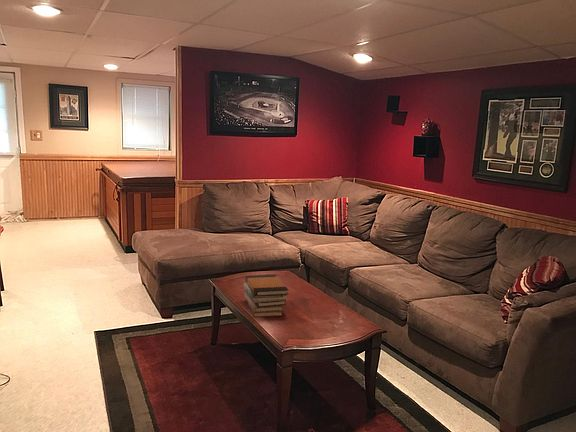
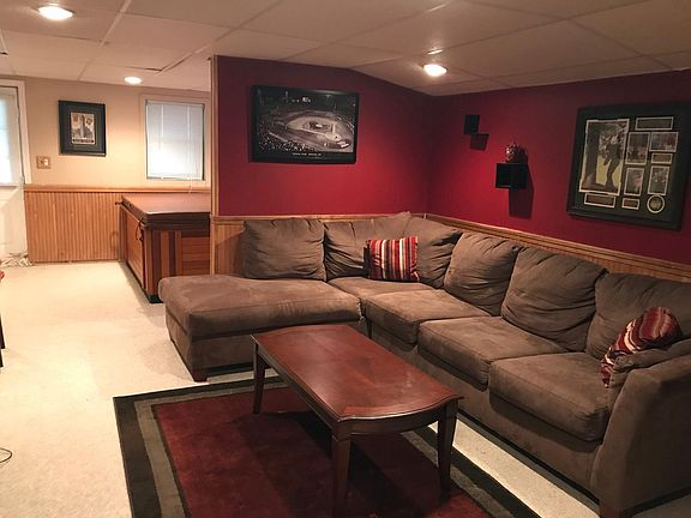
- book stack [243,274,290,318]
